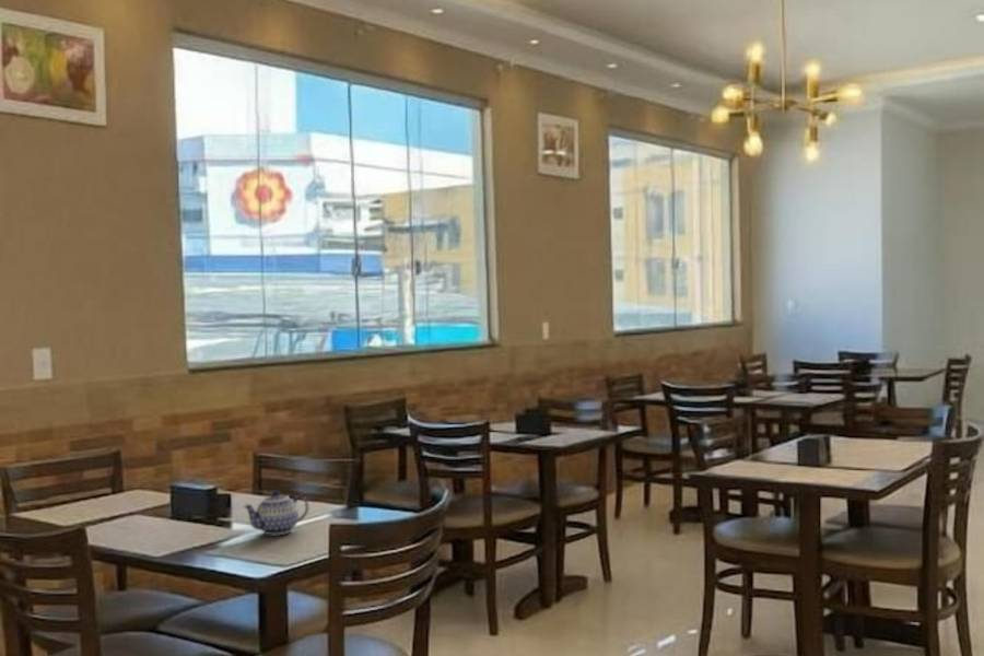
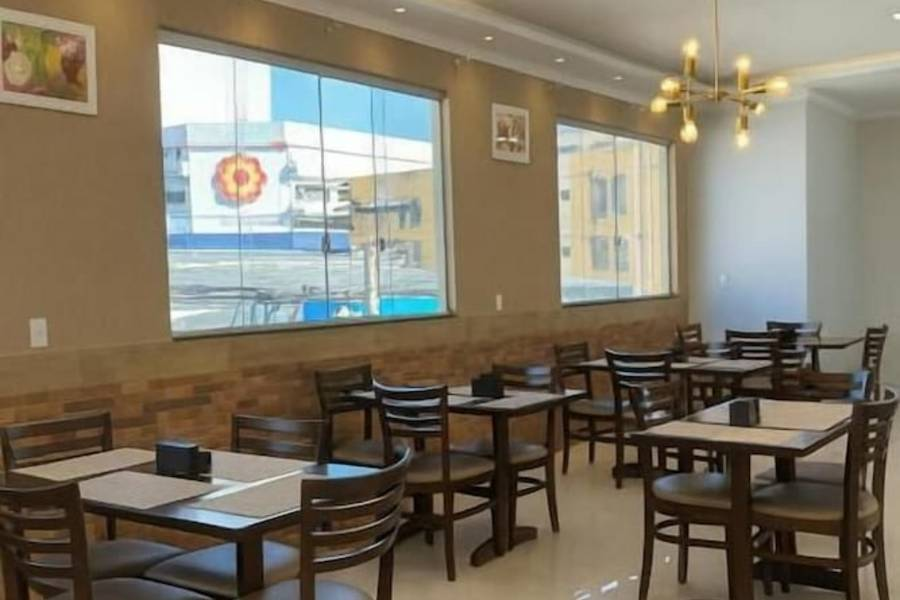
- teapot [242,490,309,537]
